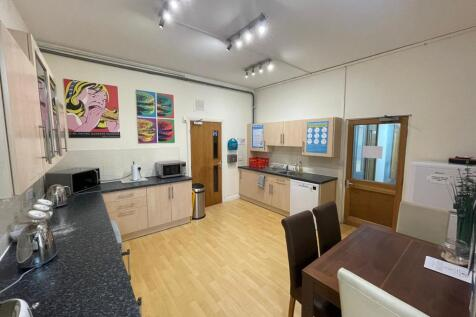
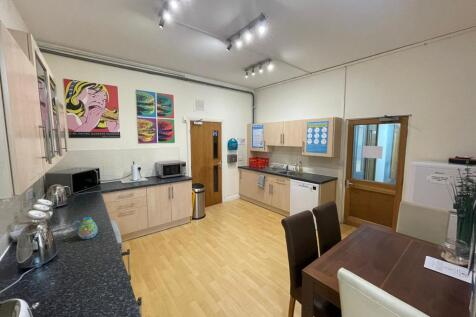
+ mug [72,216,99,240]
